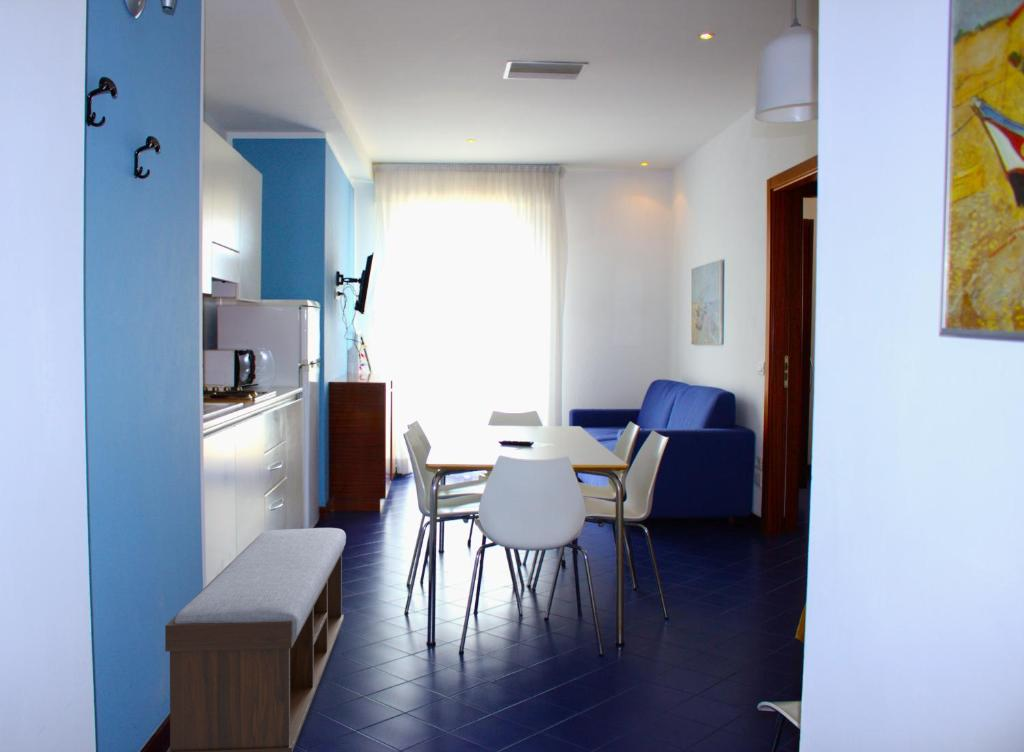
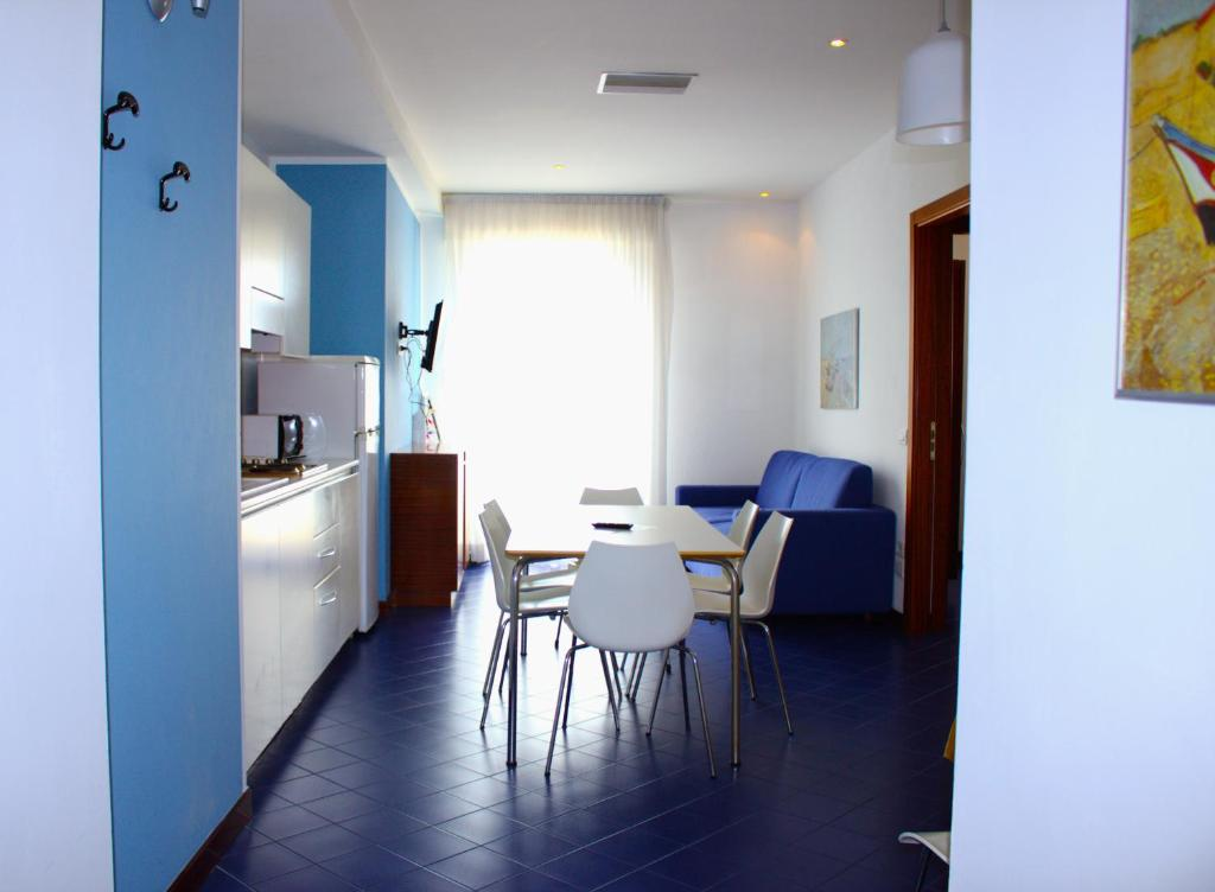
- bench [164,527,347,752]
